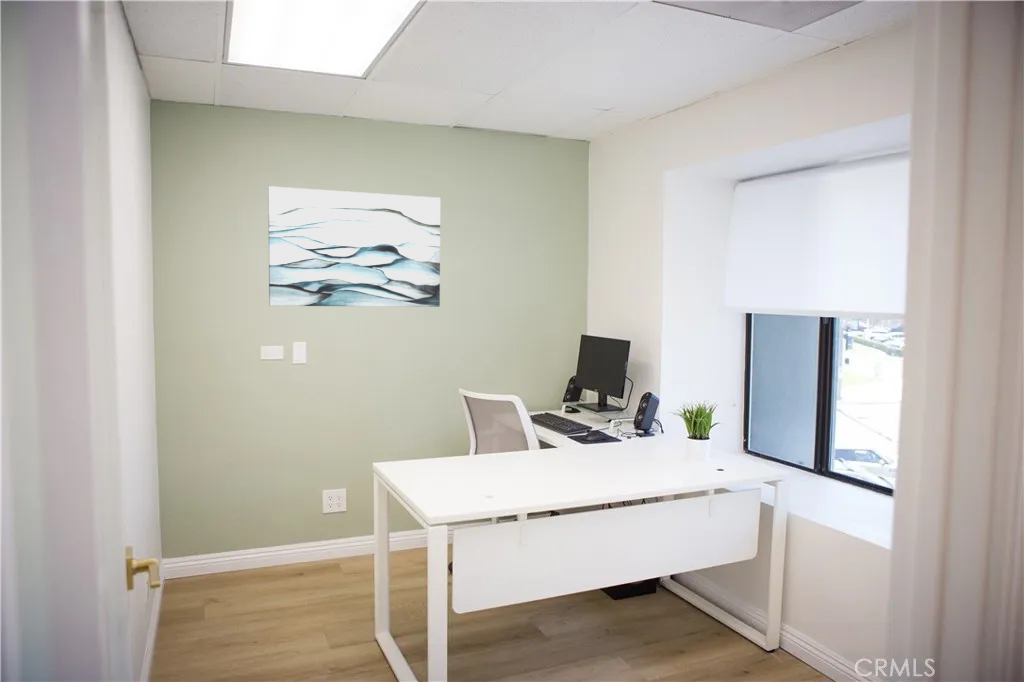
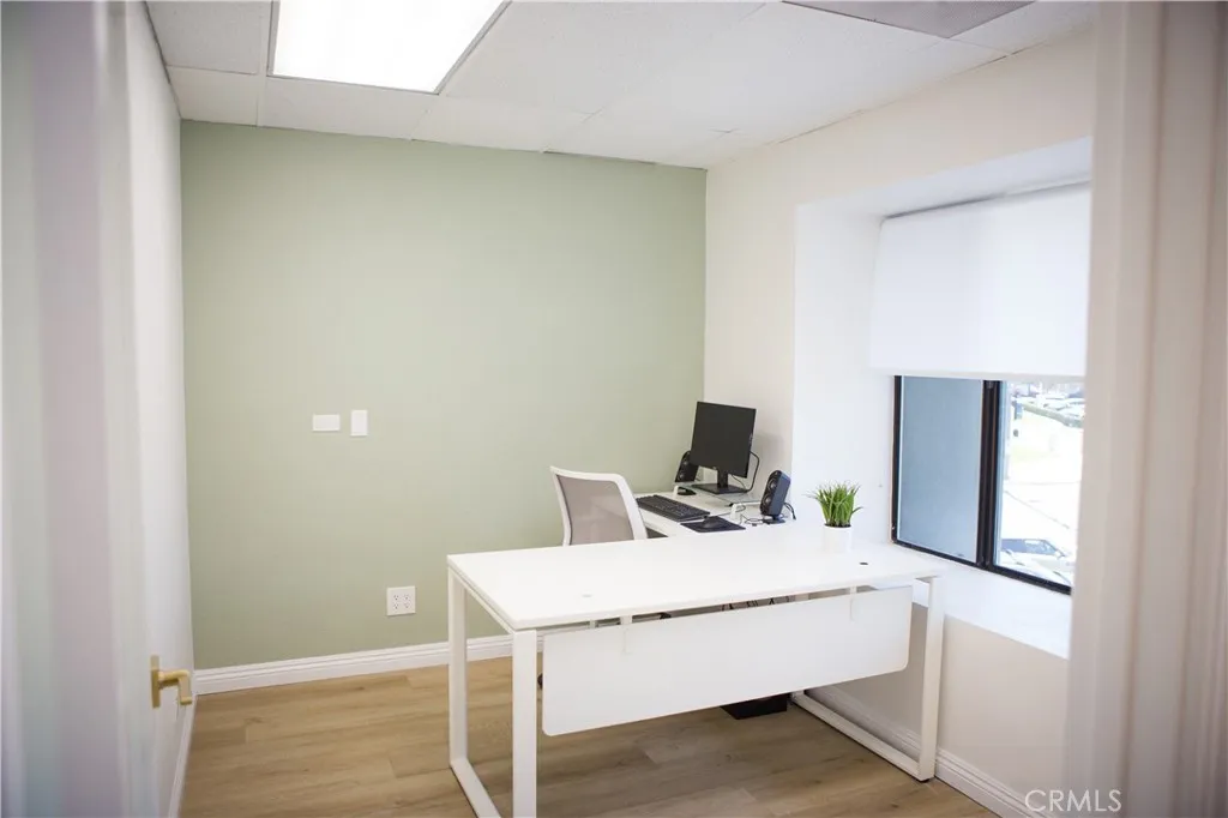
- wall art [267,185,441,308]
